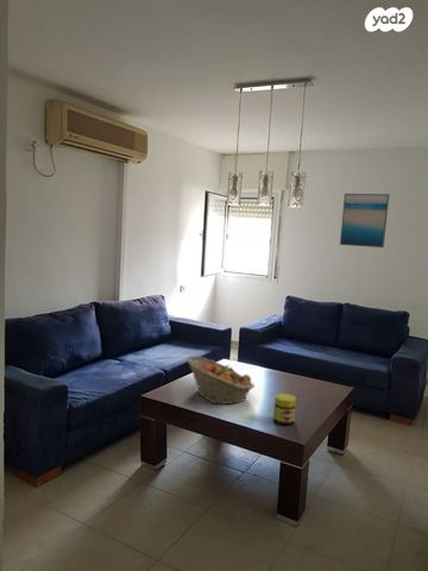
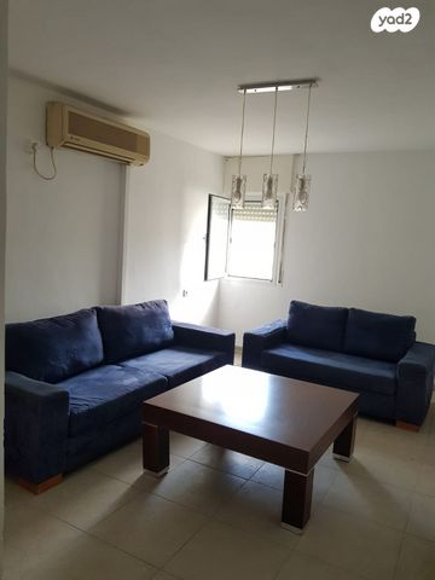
- wall art [339,193,390,249]
- jar [272,393,297,426]
- fruit basket [185,354,256,406]
